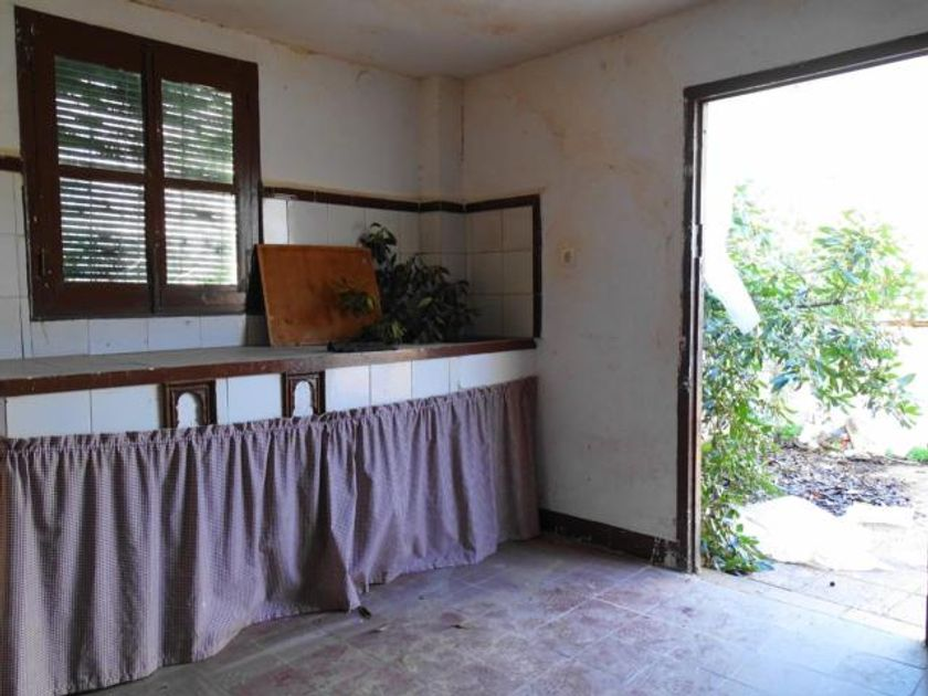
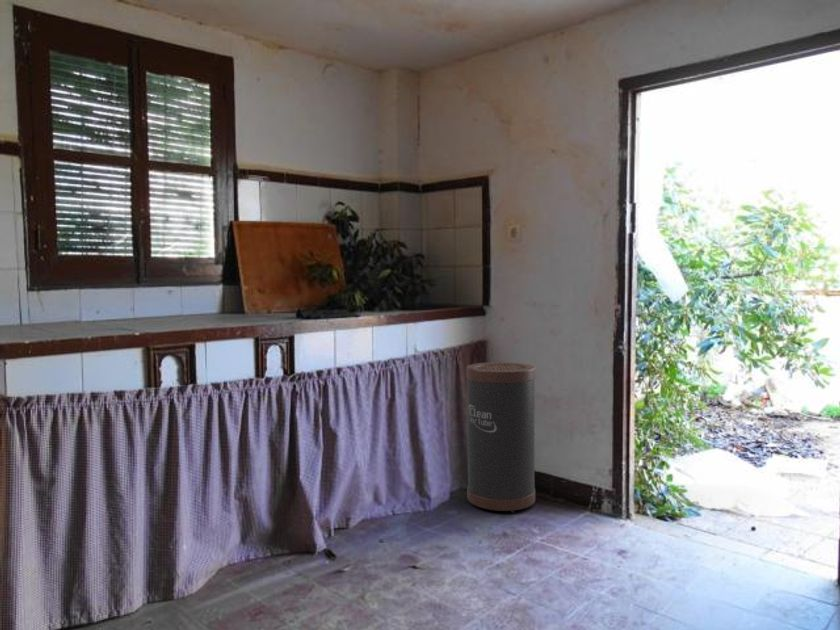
+ trash can [465,361,536,514]
